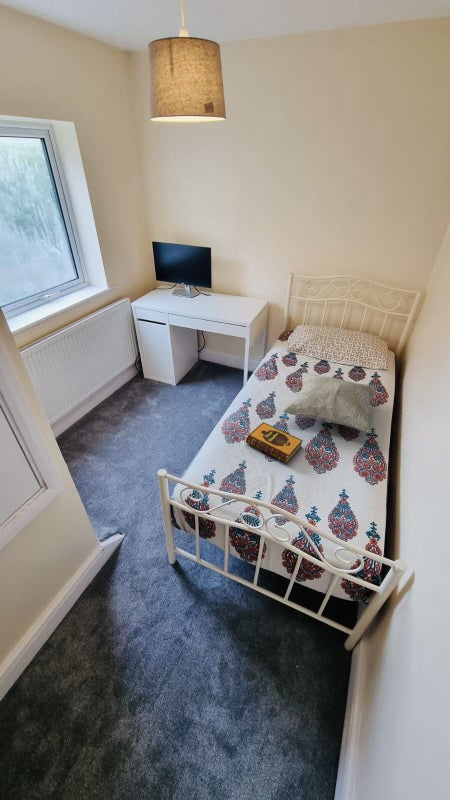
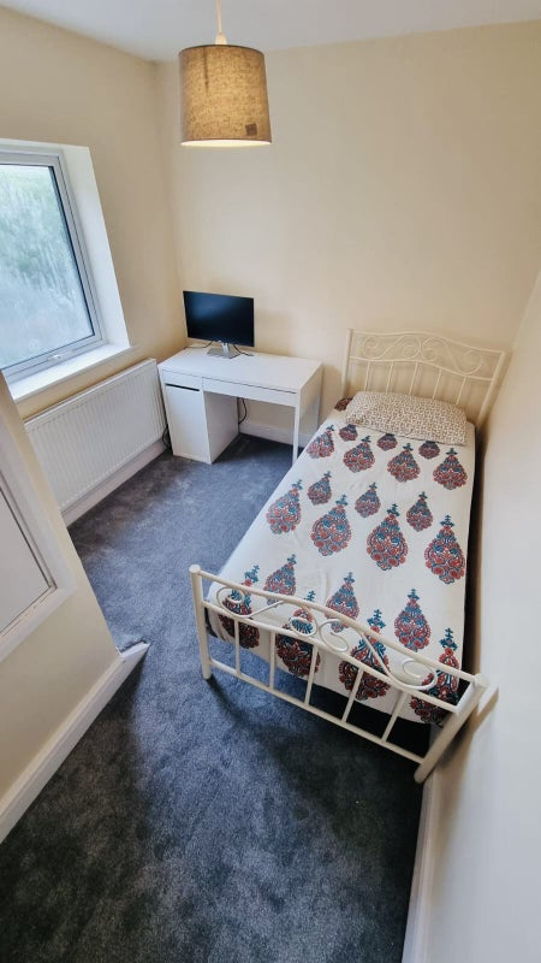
- hardback book [245,421,304,464]
- decorative pillow [282,372,378,434]
